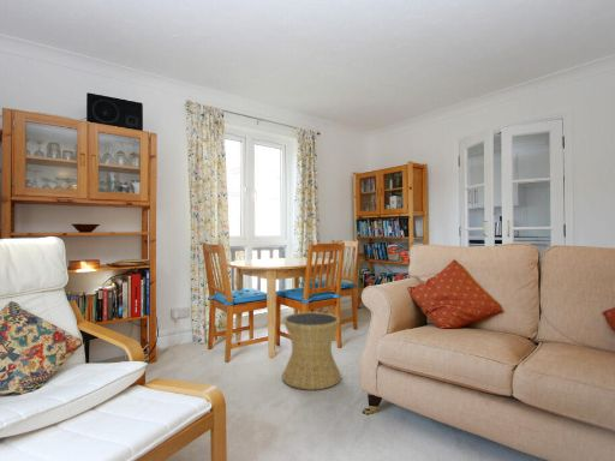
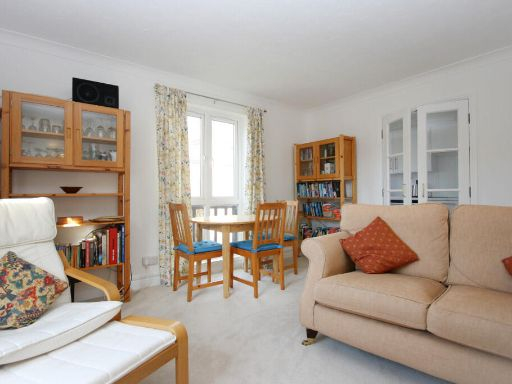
- side table [281,311,342,391]
